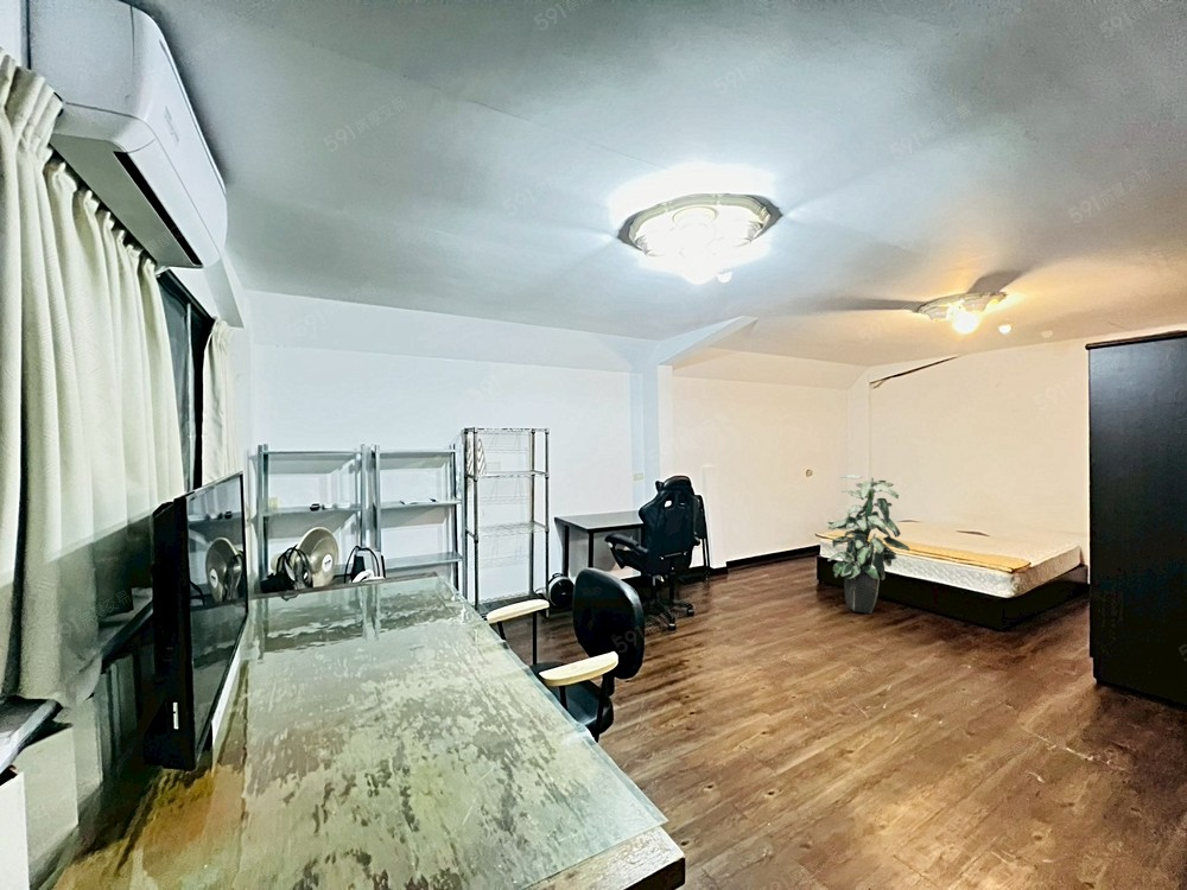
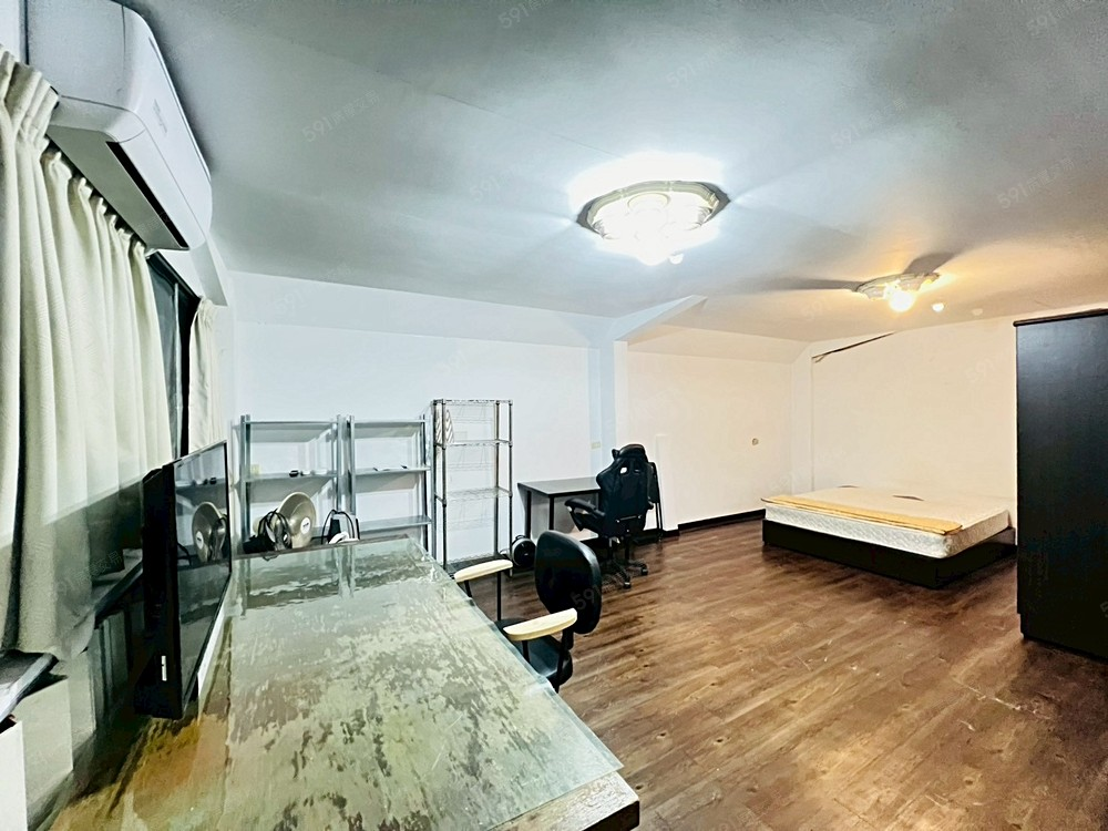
- indoor plant [826,473,910,615]
